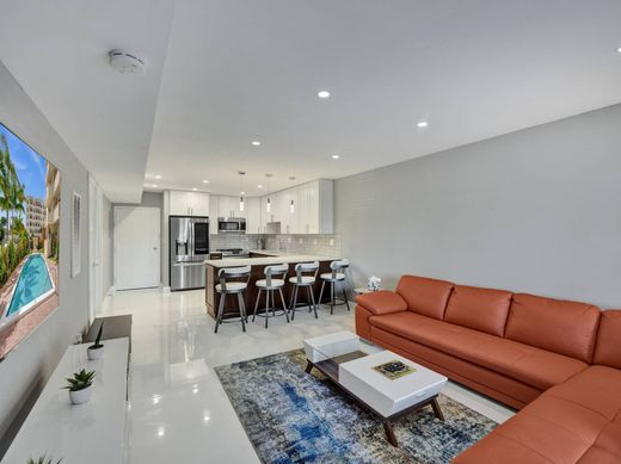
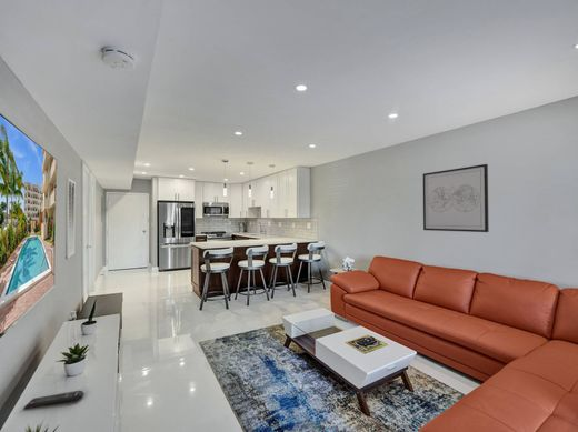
+ remote control [23,390,84,410]
+ wall art [422,163,490,233]
